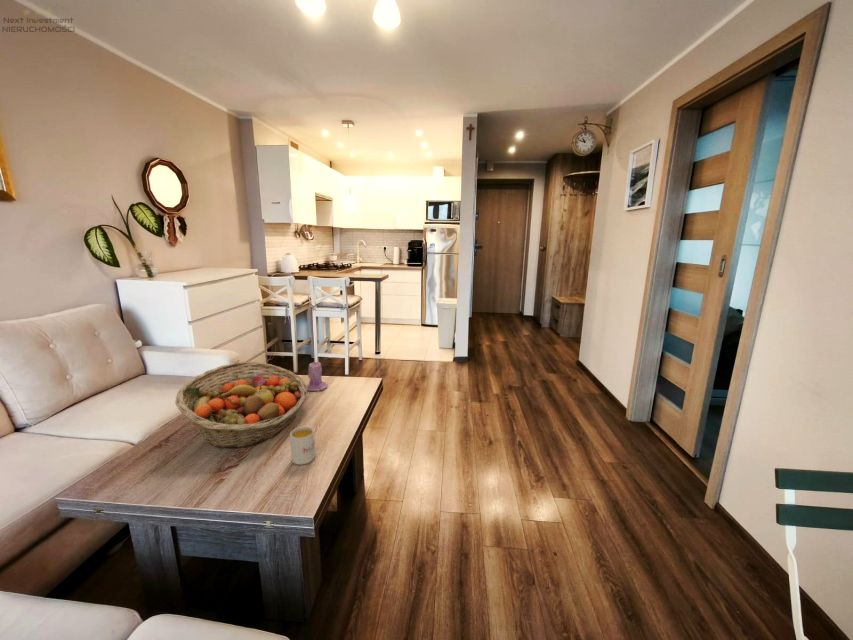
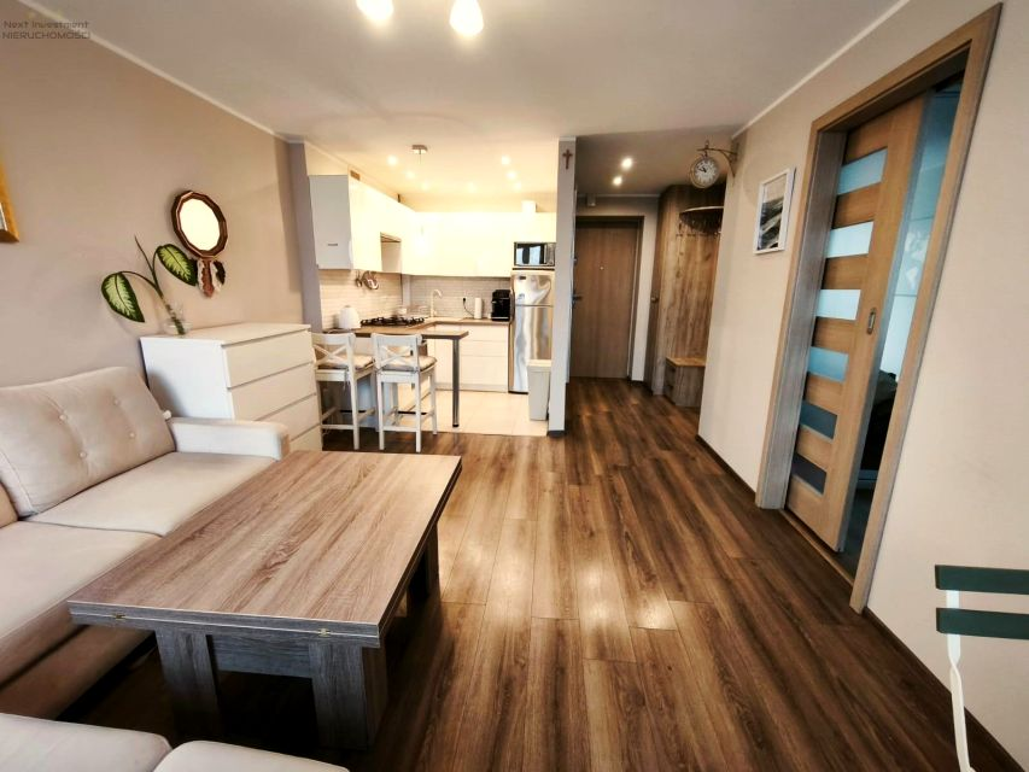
- candle [306,360,328,392]
- mug [289,425,316,466]
- fruit basket [174,361,308,449]
